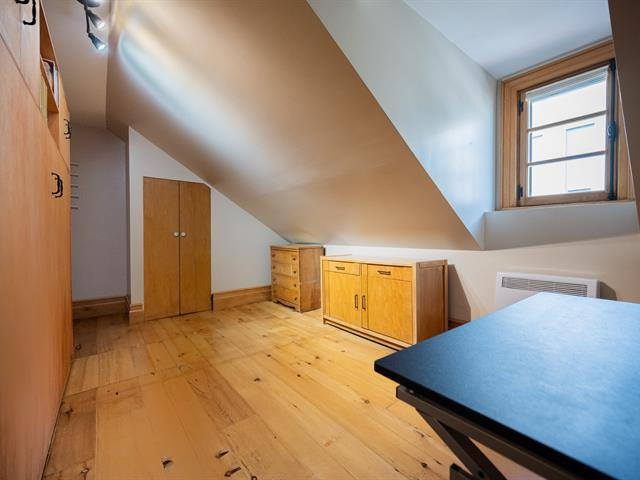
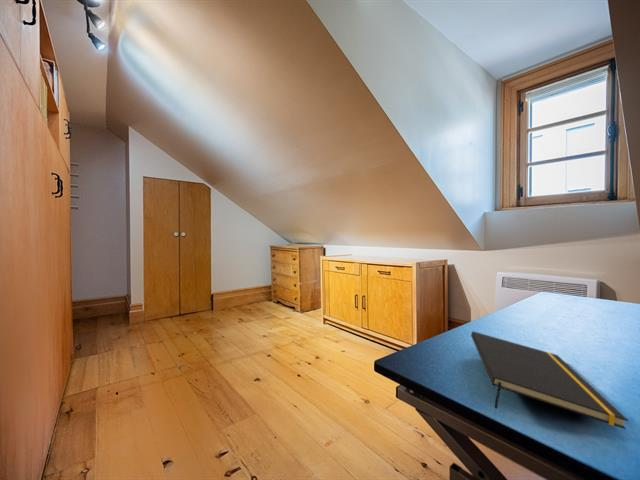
+ notepad [470,330,629,430]
